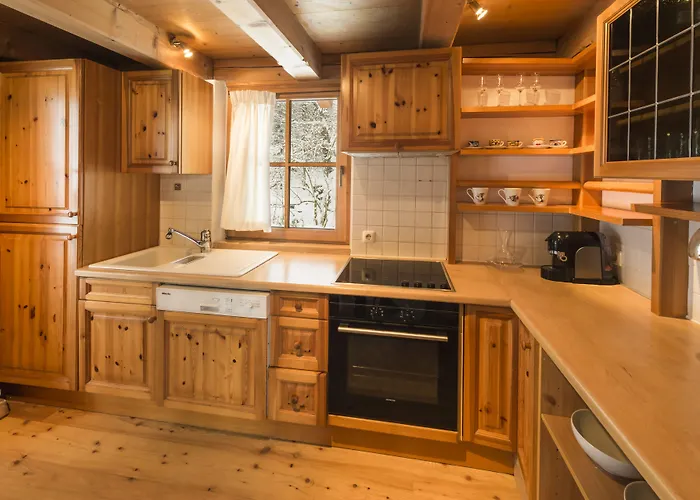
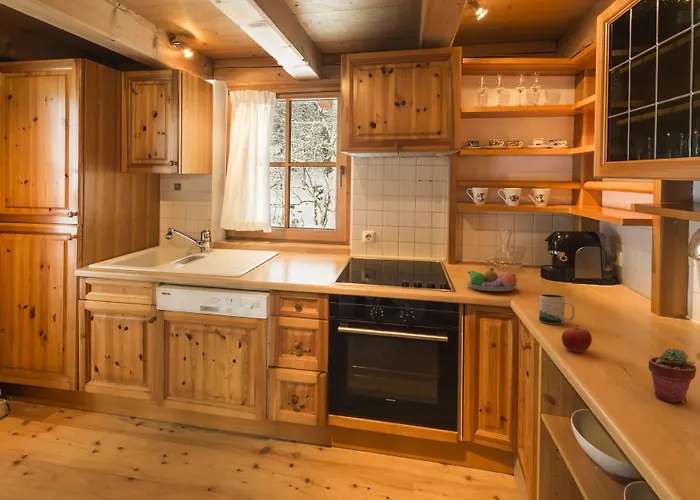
+ fruit bowl [466,267,519,292]
+ apple [561,324,593,353]
+ potted succulent [648,347,697,404]
+ mug [538,293,575,325]
